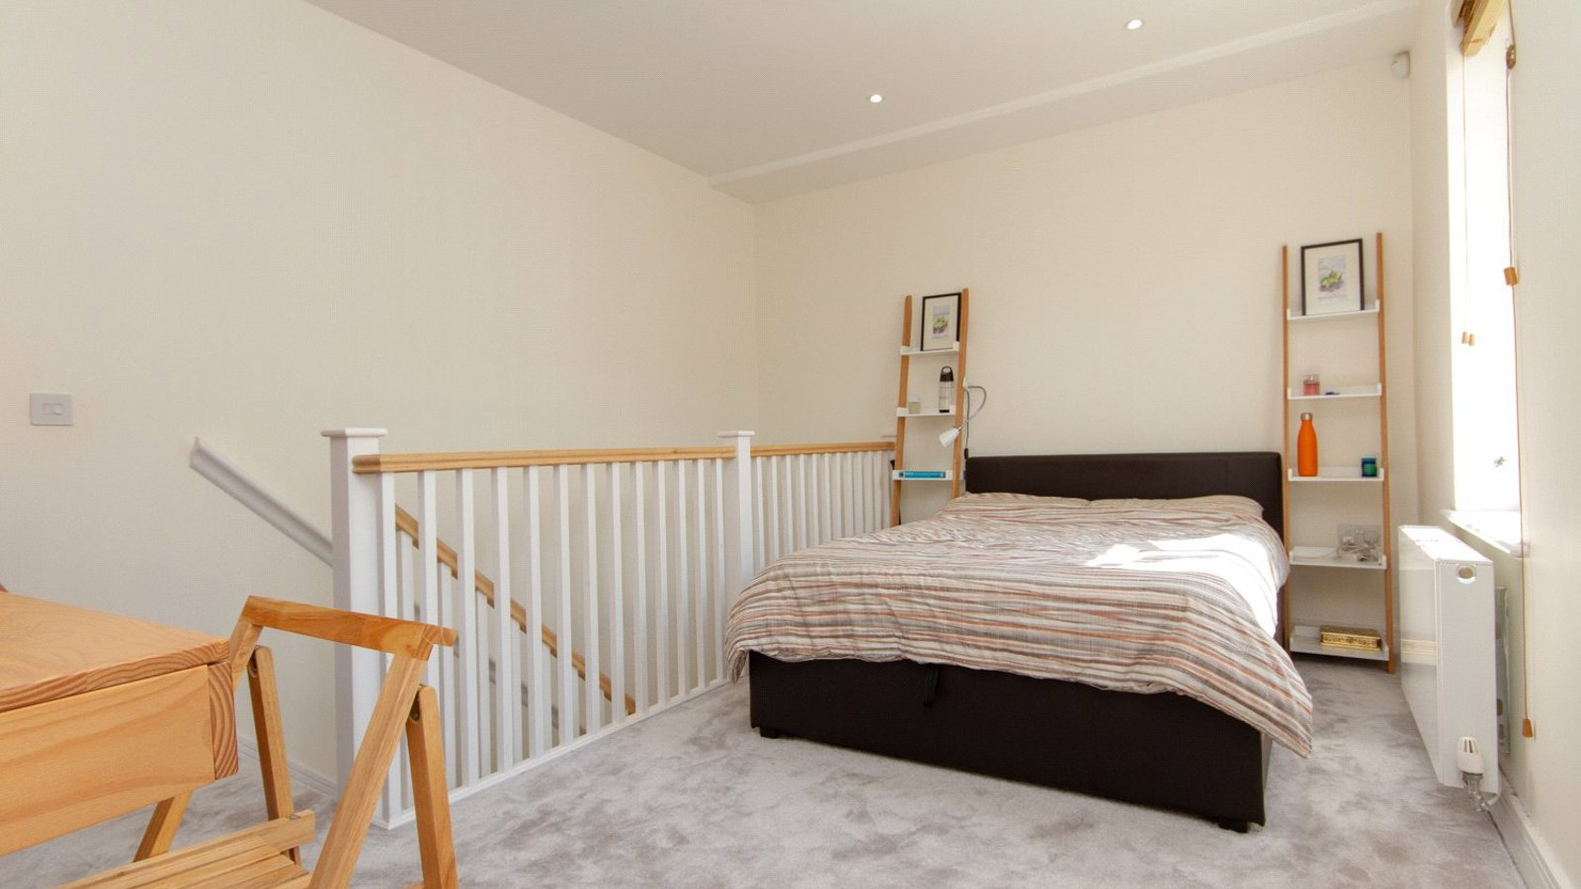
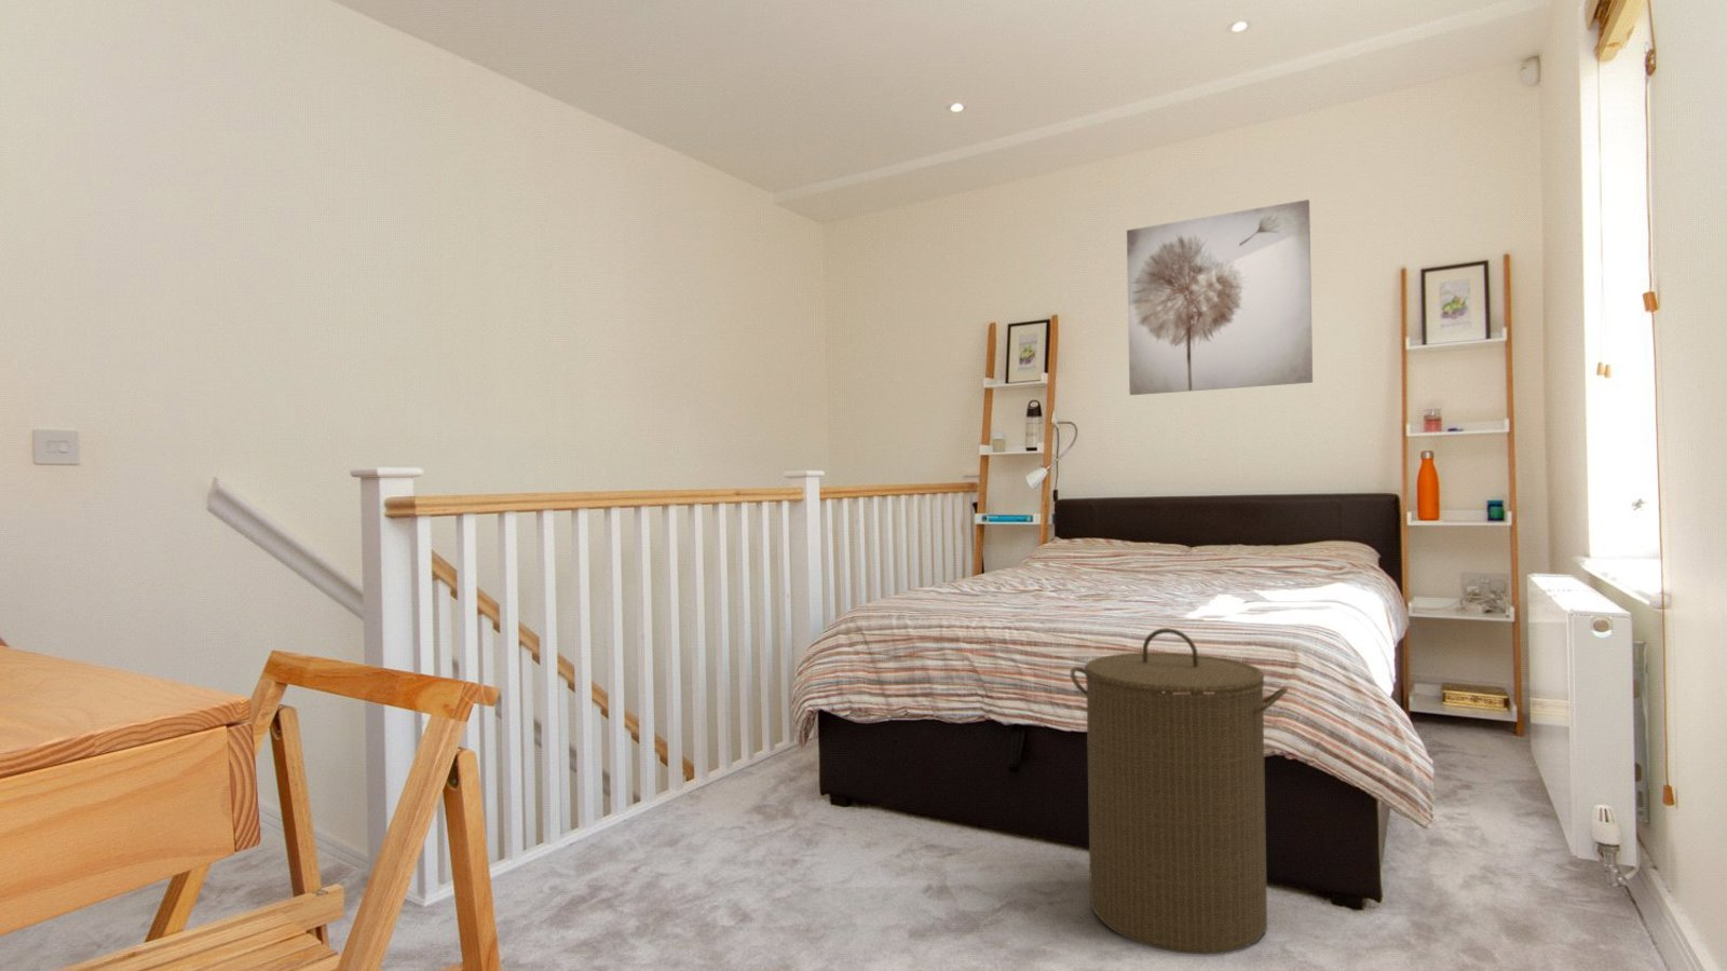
+ wall art [1126,198,1313,396]
+ laundry hamper [1070,627,1289,956]
